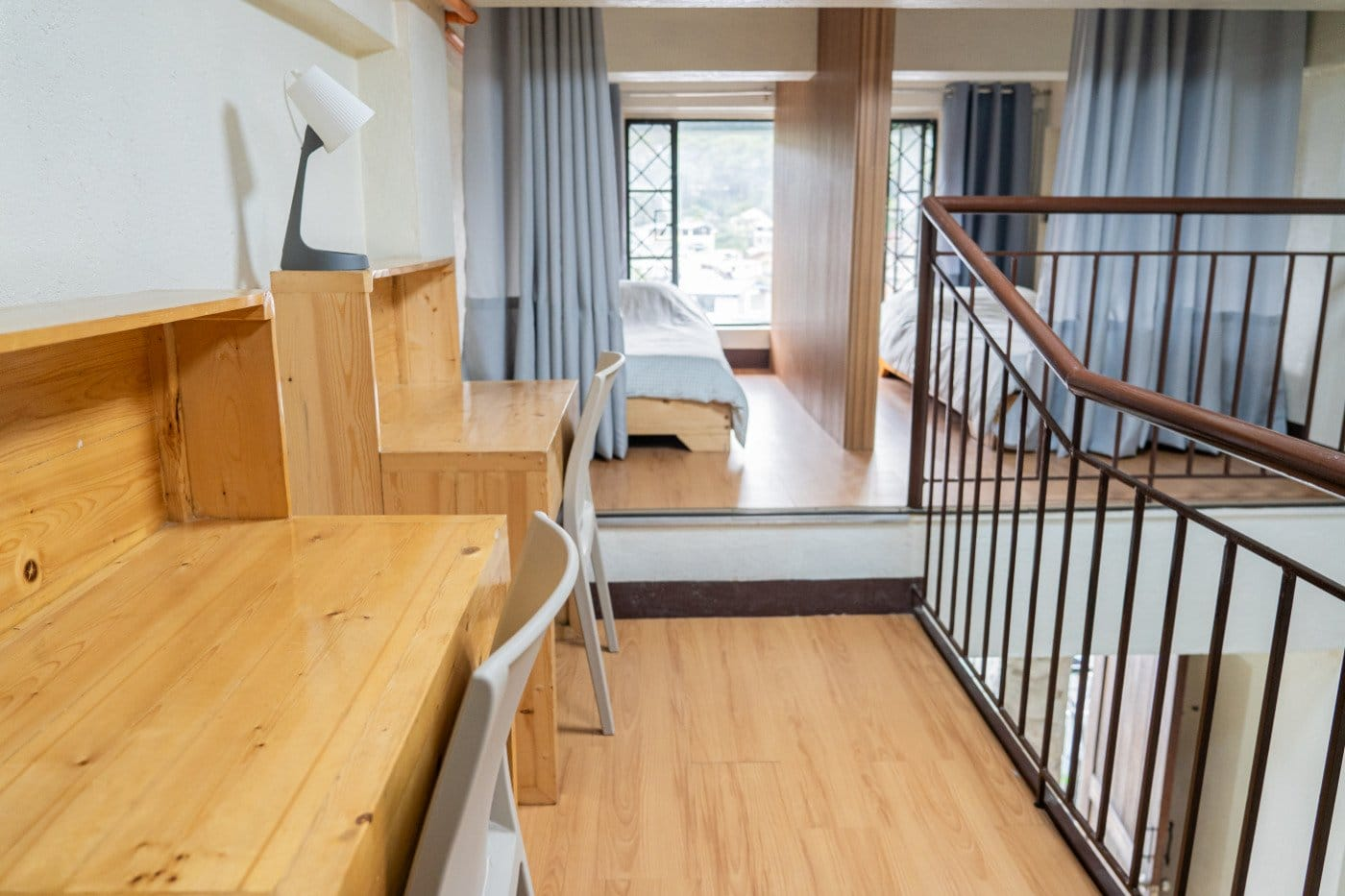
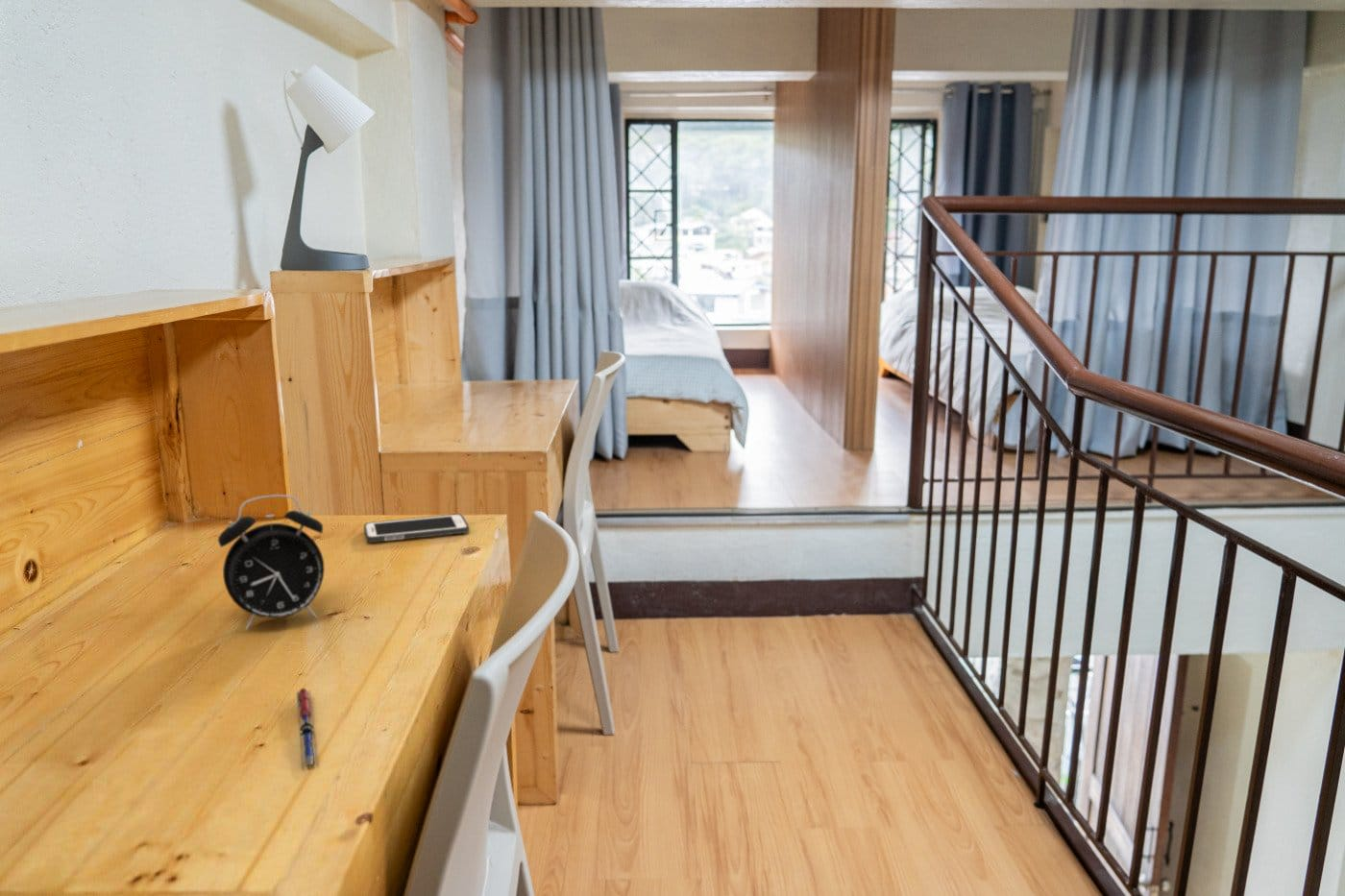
+ alarm clock [217,494,326,631]
+ pen [296,688,319,769]
+ cell phone [363,513,470,544]
